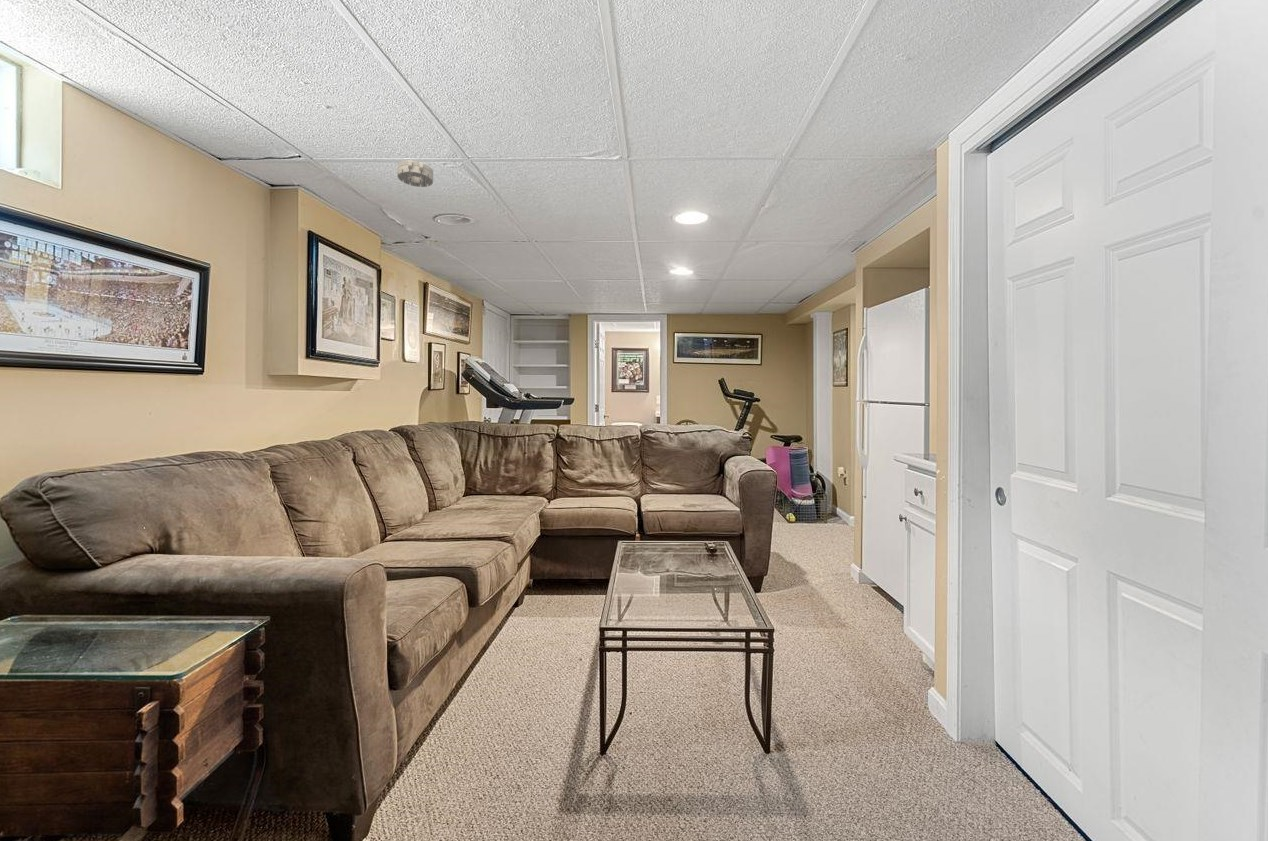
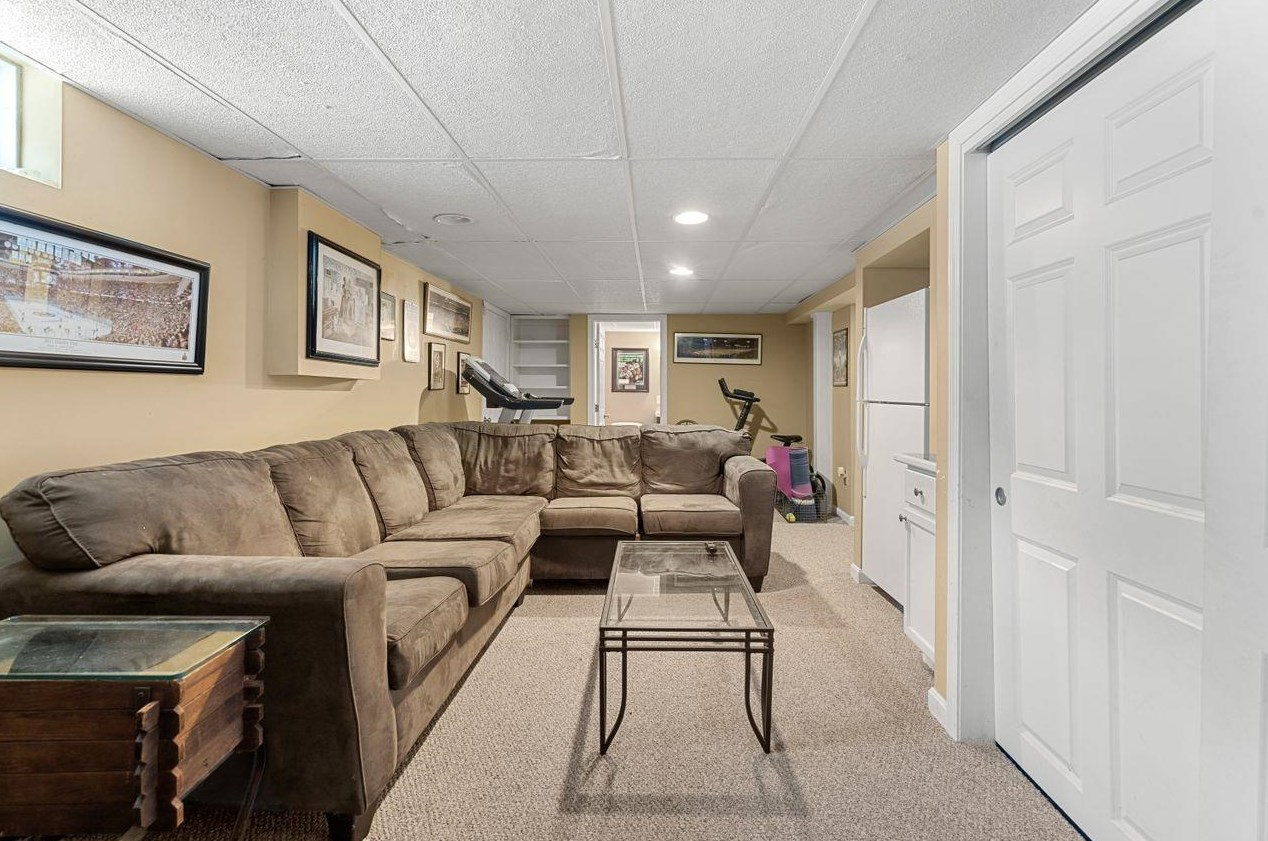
- smoke detector [396,159,434,188]
